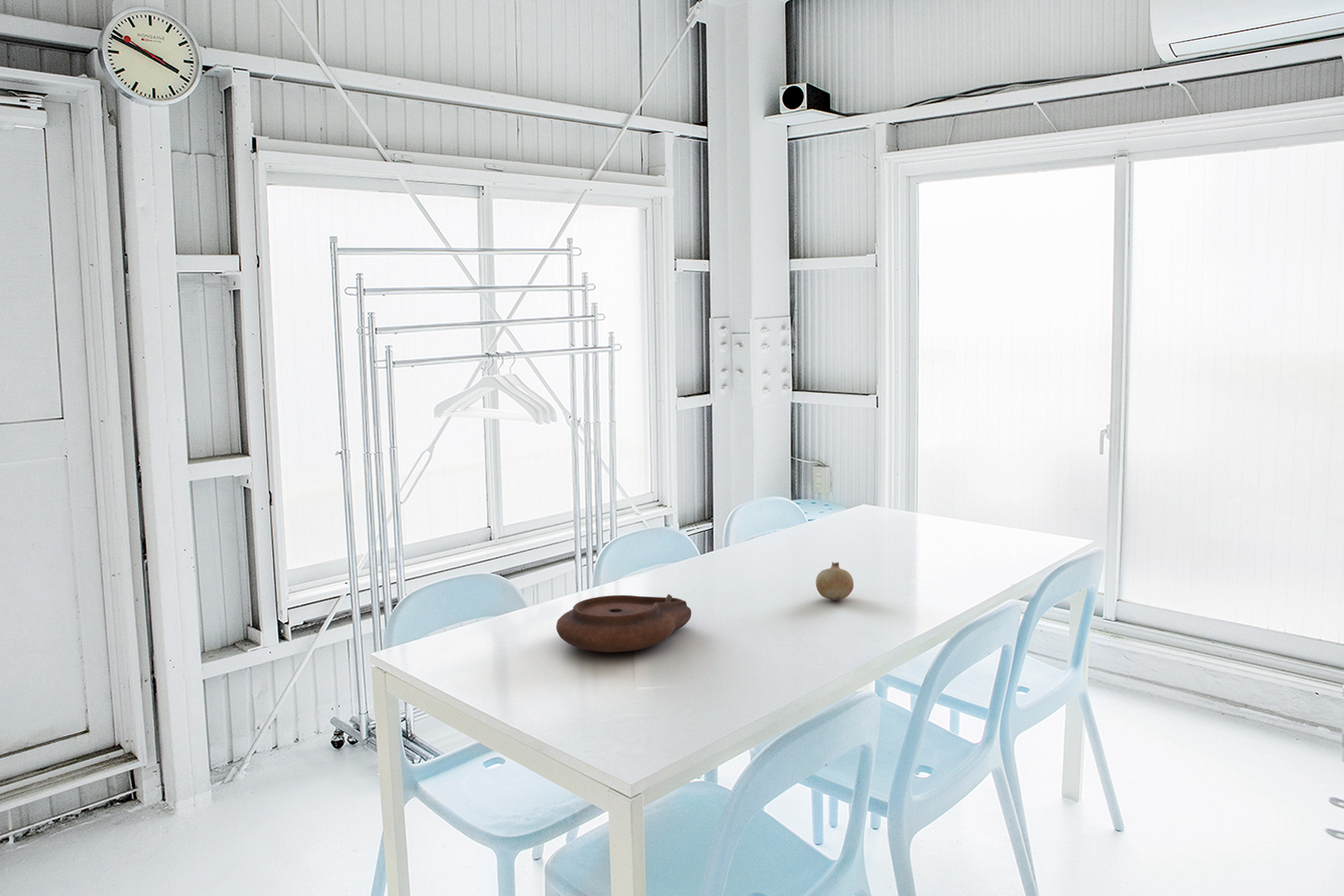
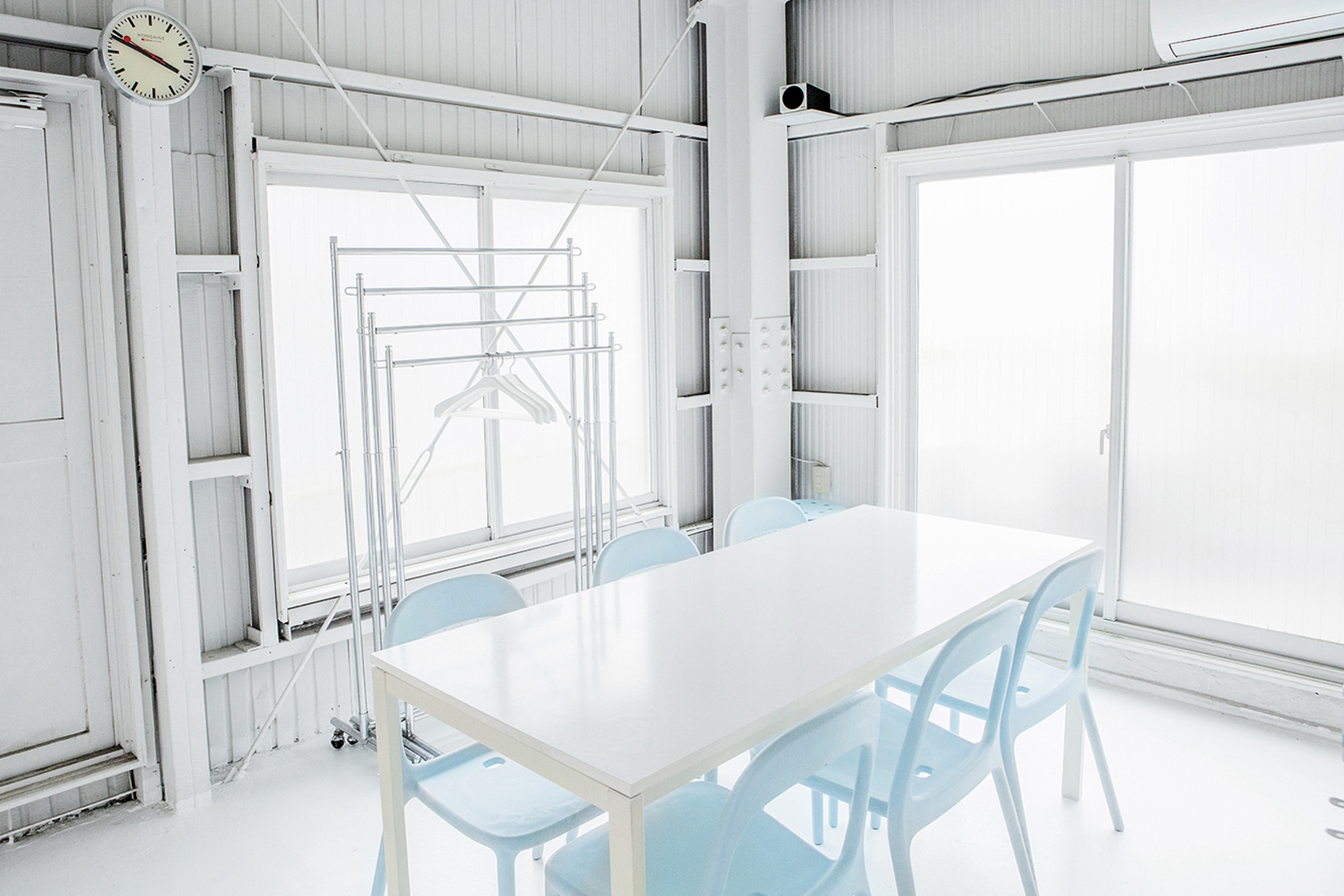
- fruit [815,561,854,601]
- plate [556,593,692,653]
